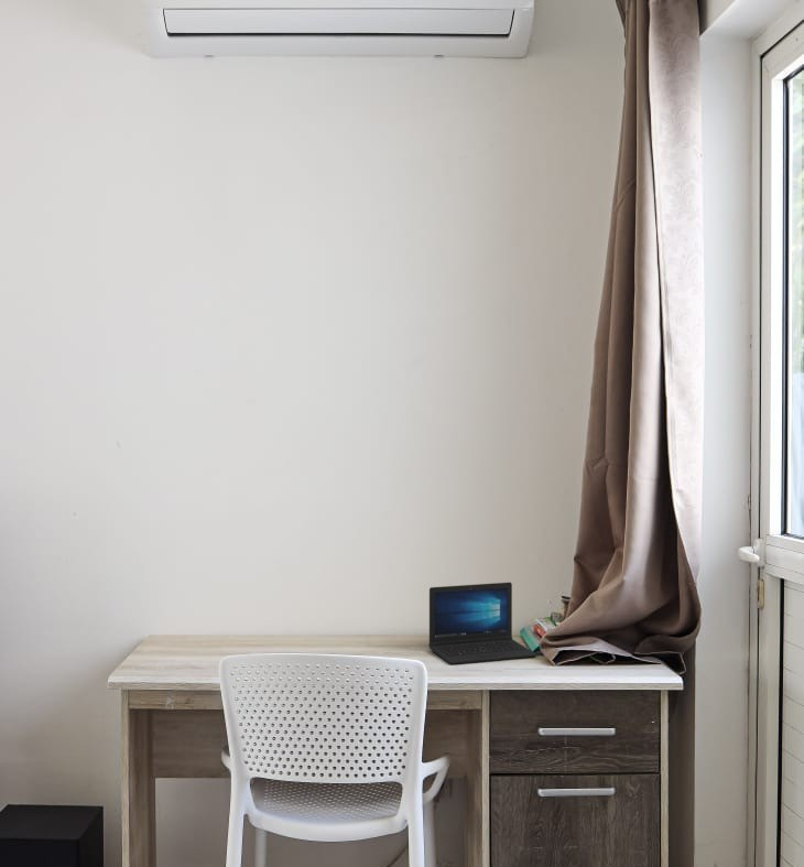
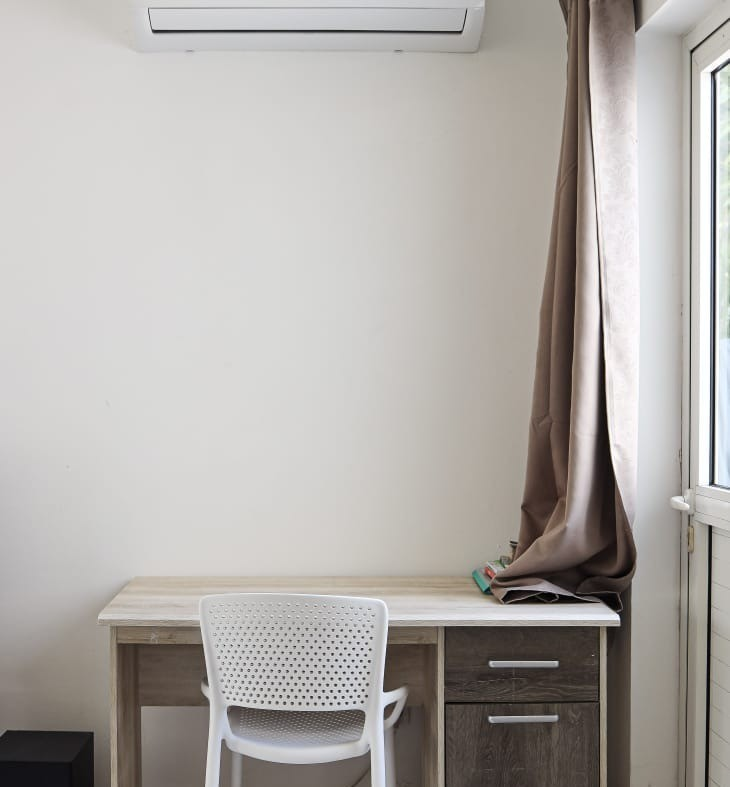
- laptop [427,582,537,665]
